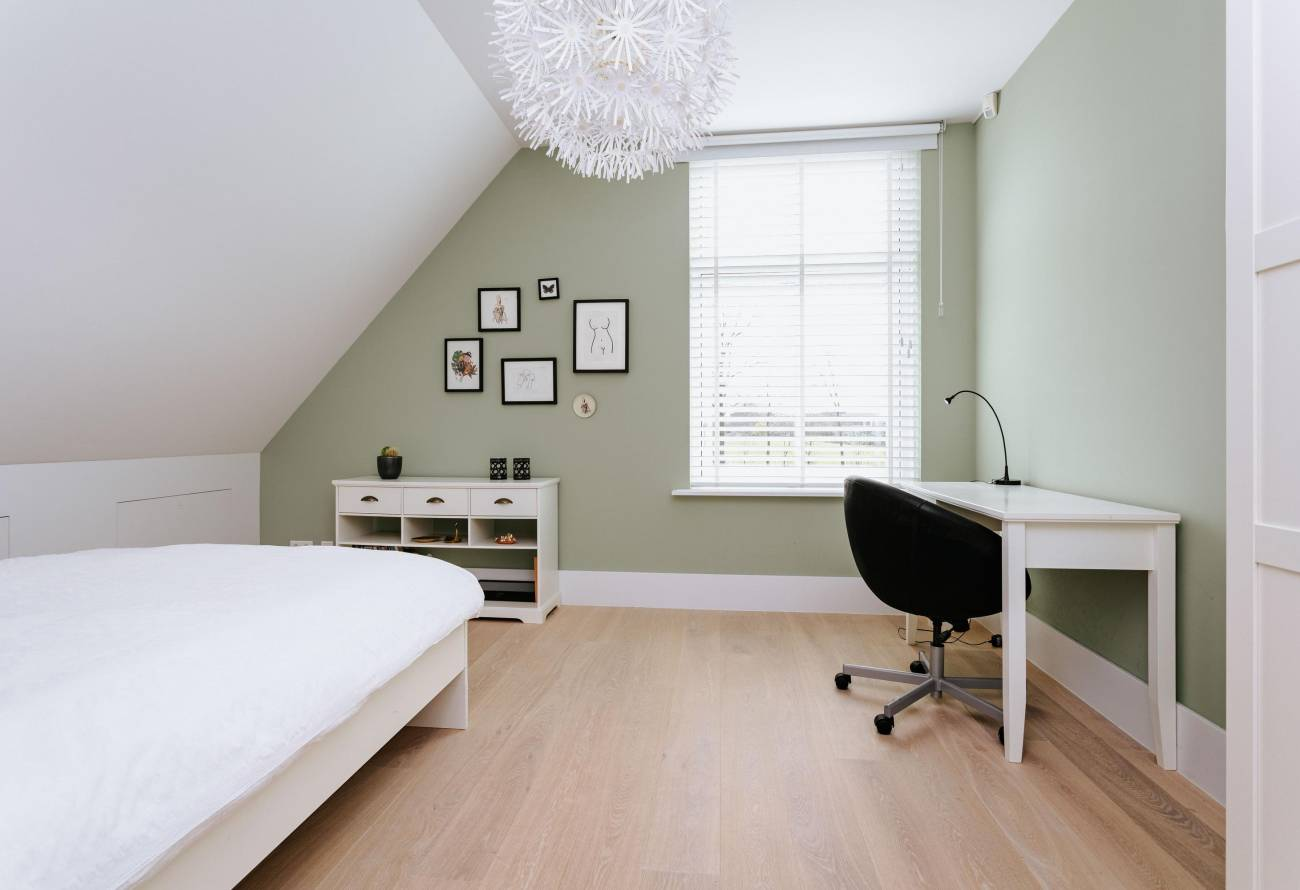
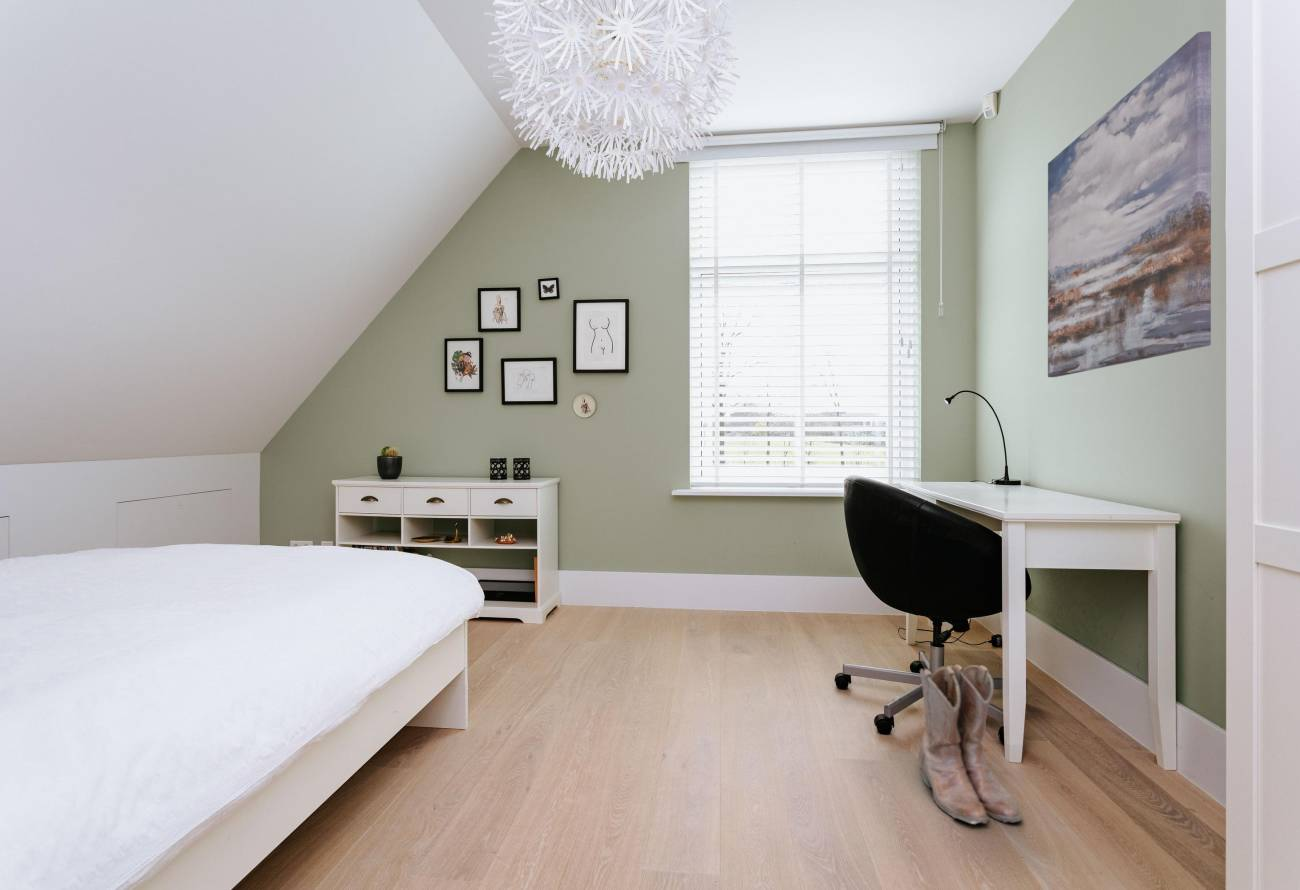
+ wall art [1047,30,1212,378]
+ boots [918,664,1023,825]
